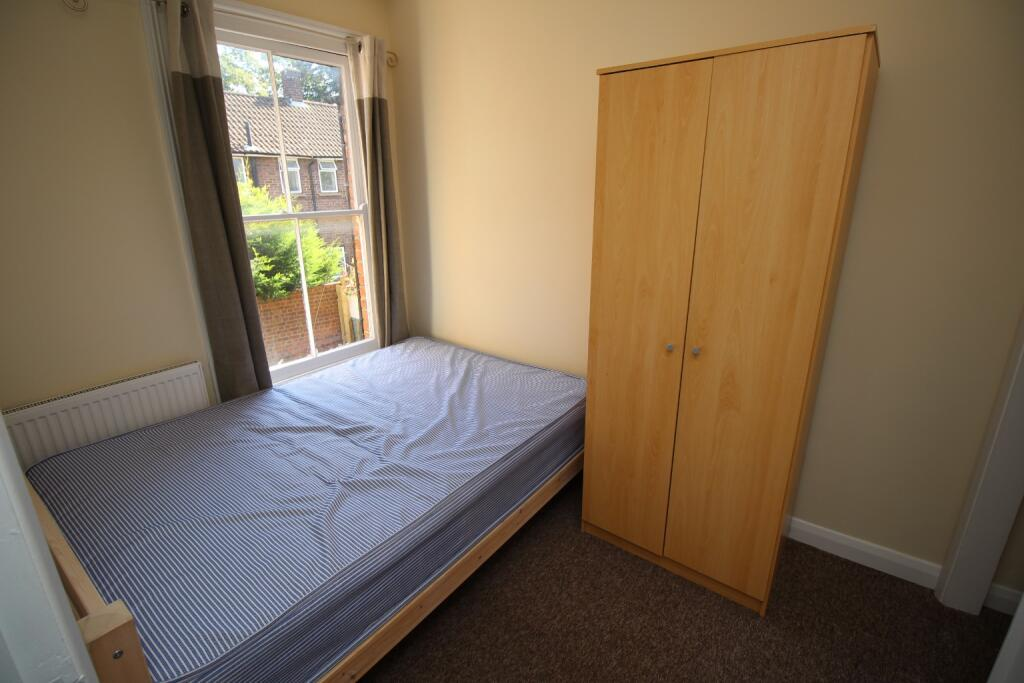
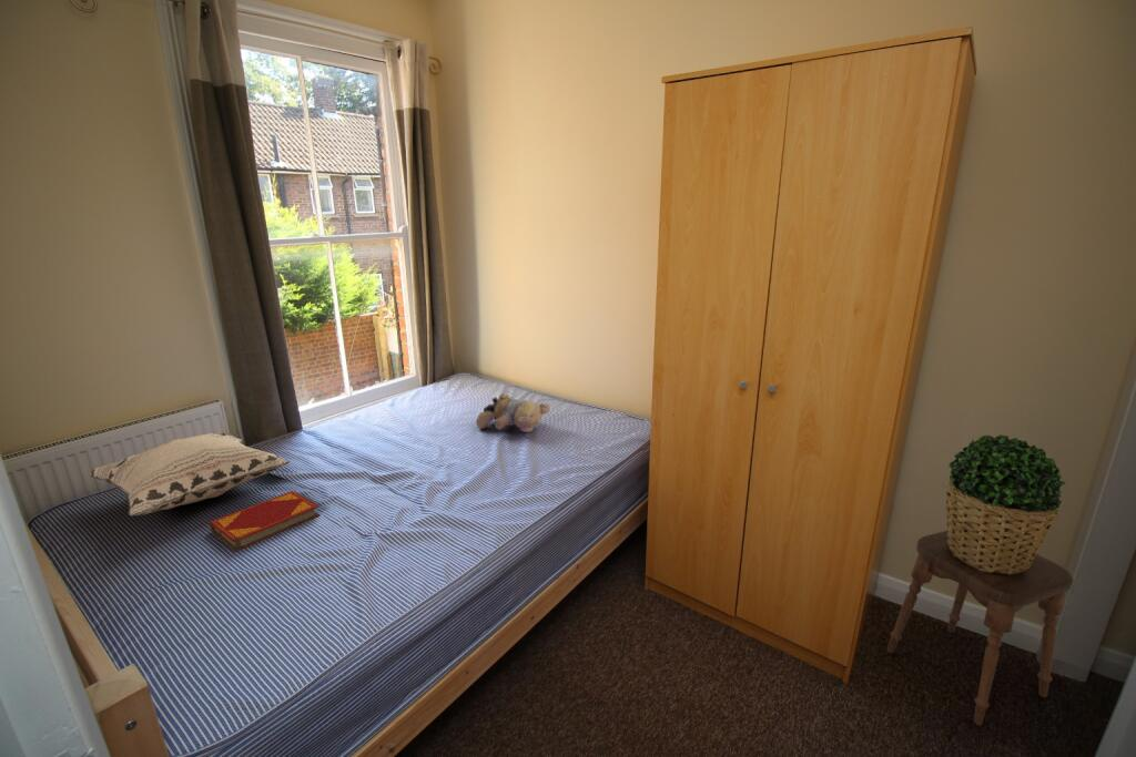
+ decorative pillow [87,432,292,516]
+ teddy bear [476,392,550,433]
+ stool [886,530,1074,727]
+ potted plant [945,433,1066,575]
+ hardback book [209,490,321,553]
